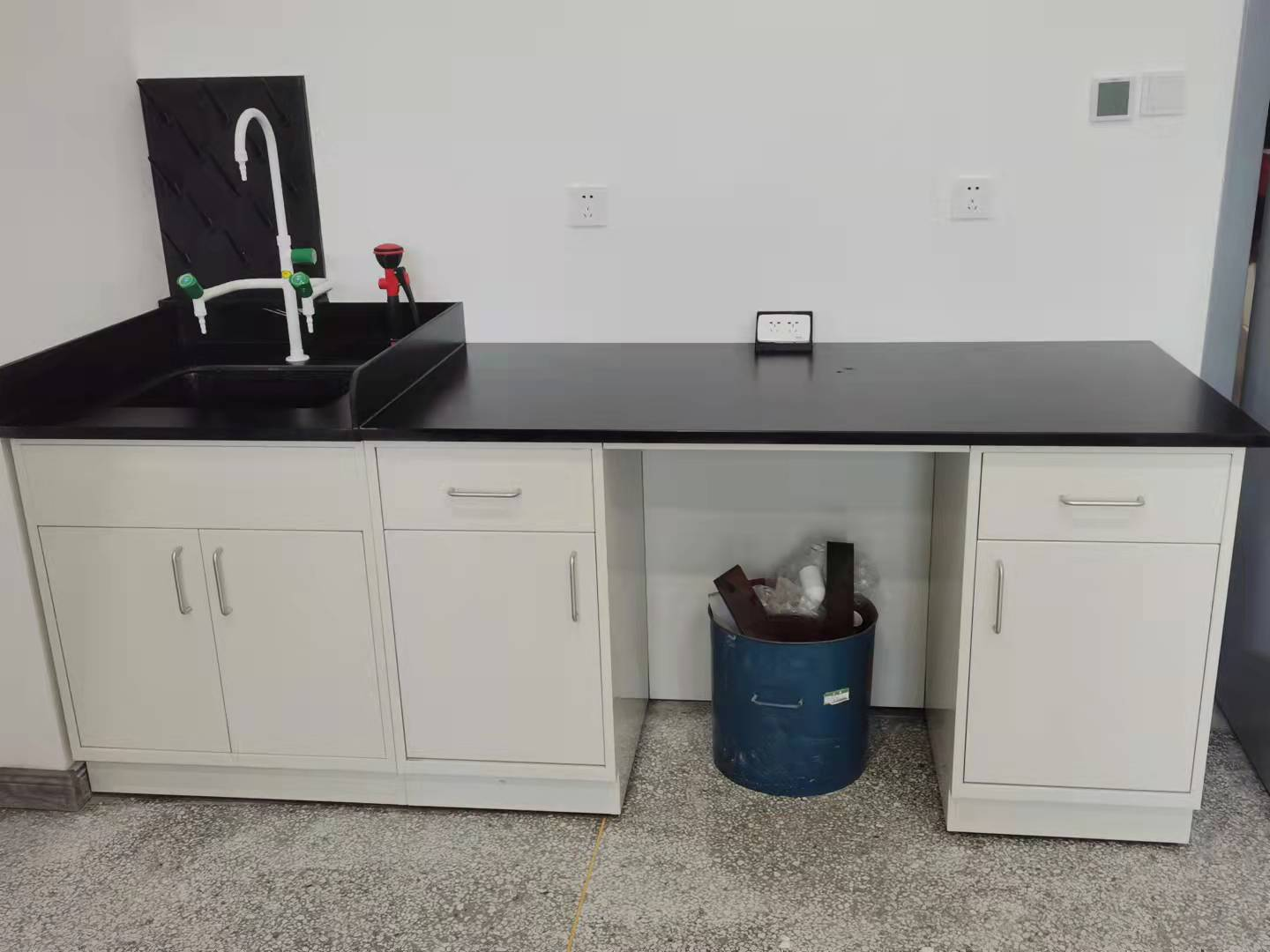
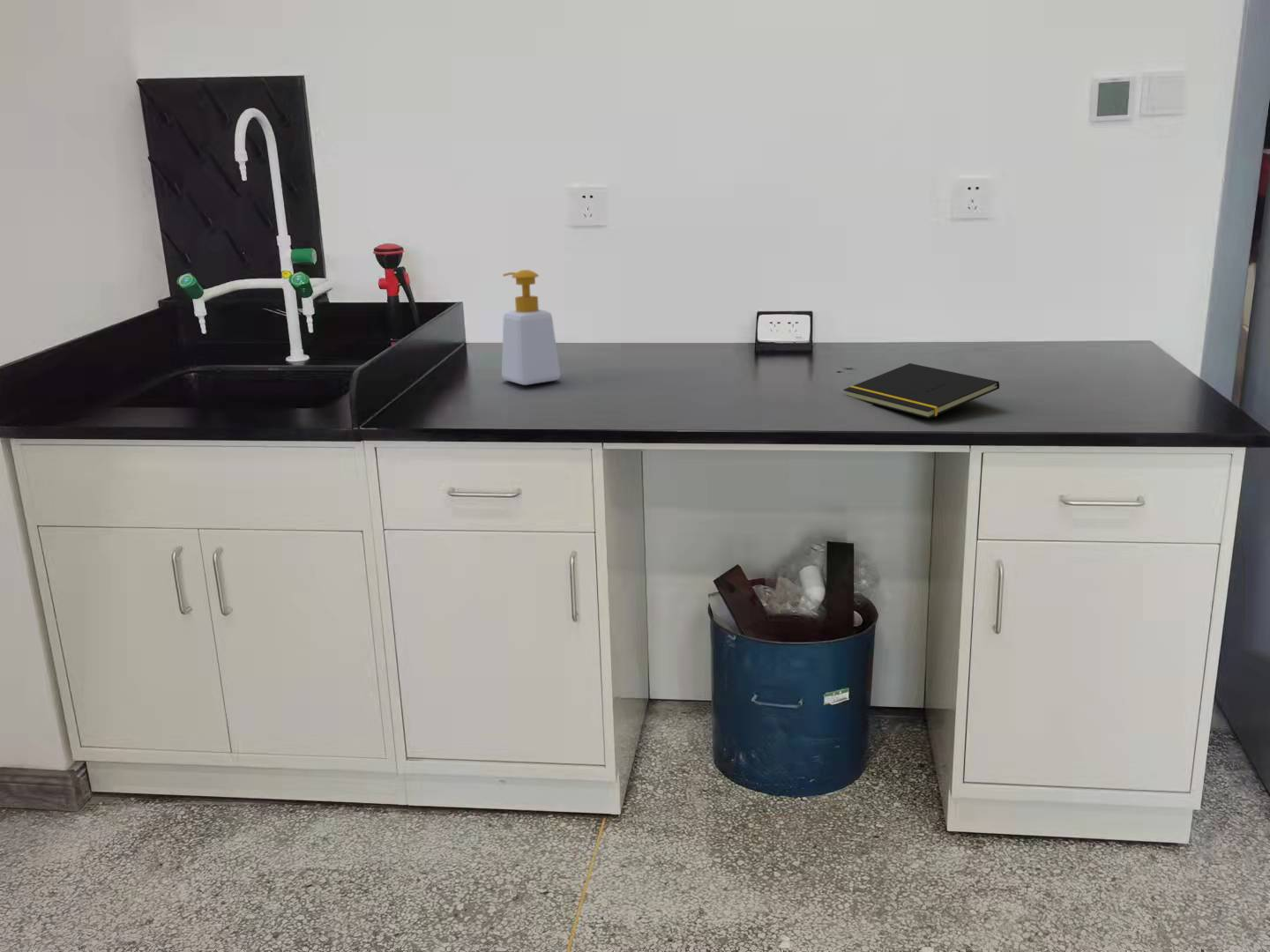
+ soap bottle [501,269,562,386]
+ notepad [843,362,1000,420]
